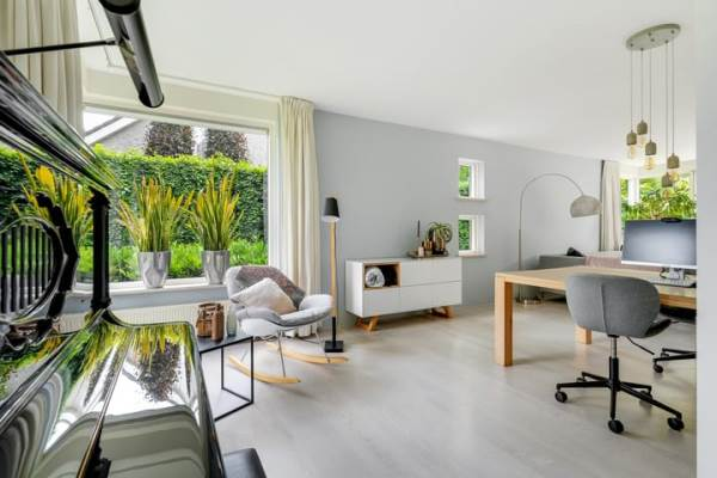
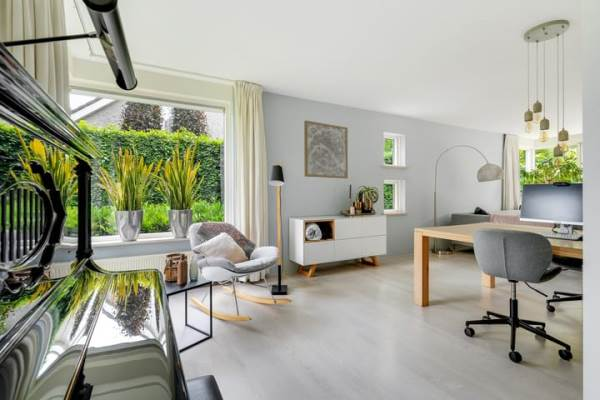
+ wall art [303,120,349,179]
